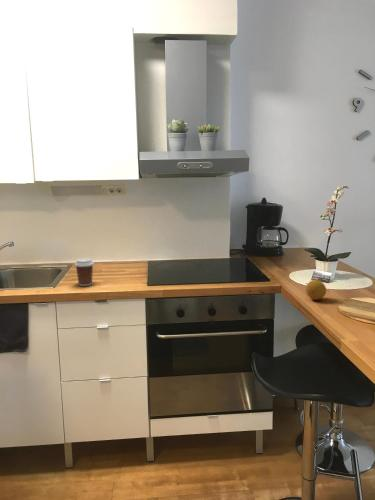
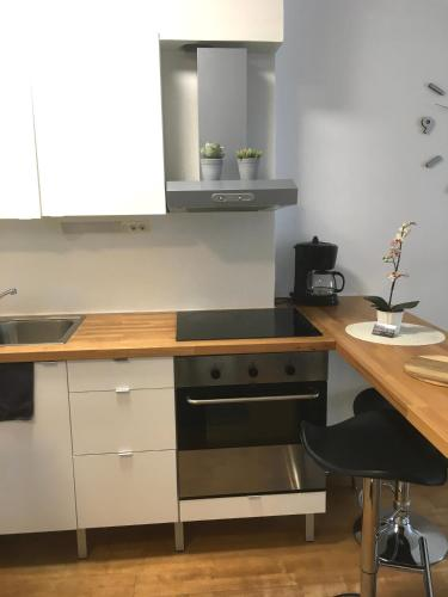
- coffee cup [73,257,95,287]
- fruit [304,279,327,301]
